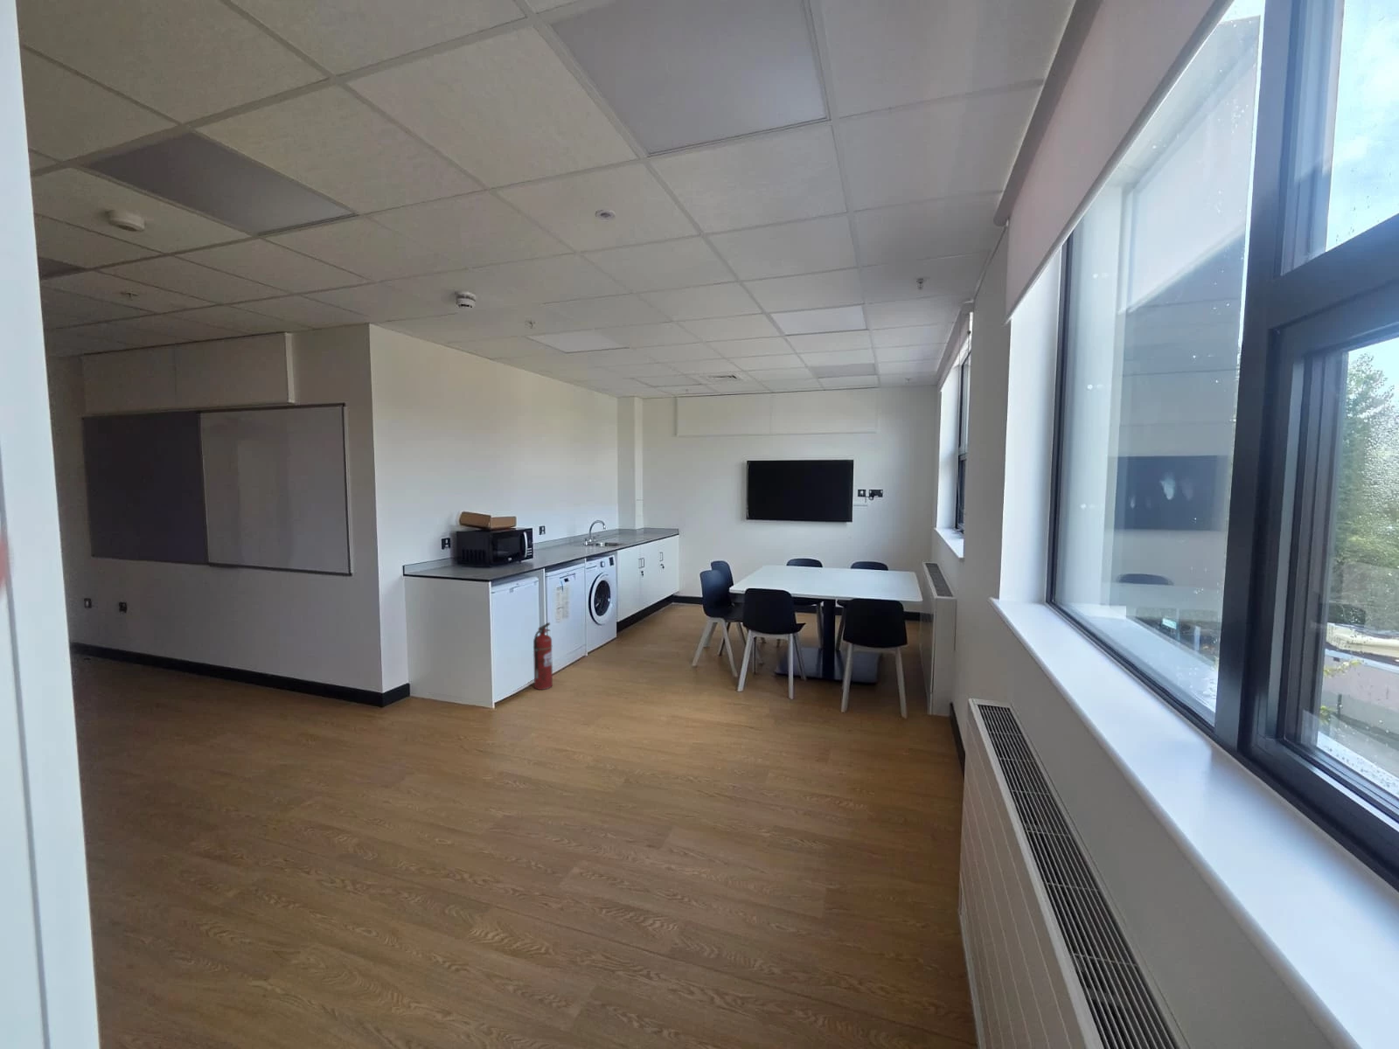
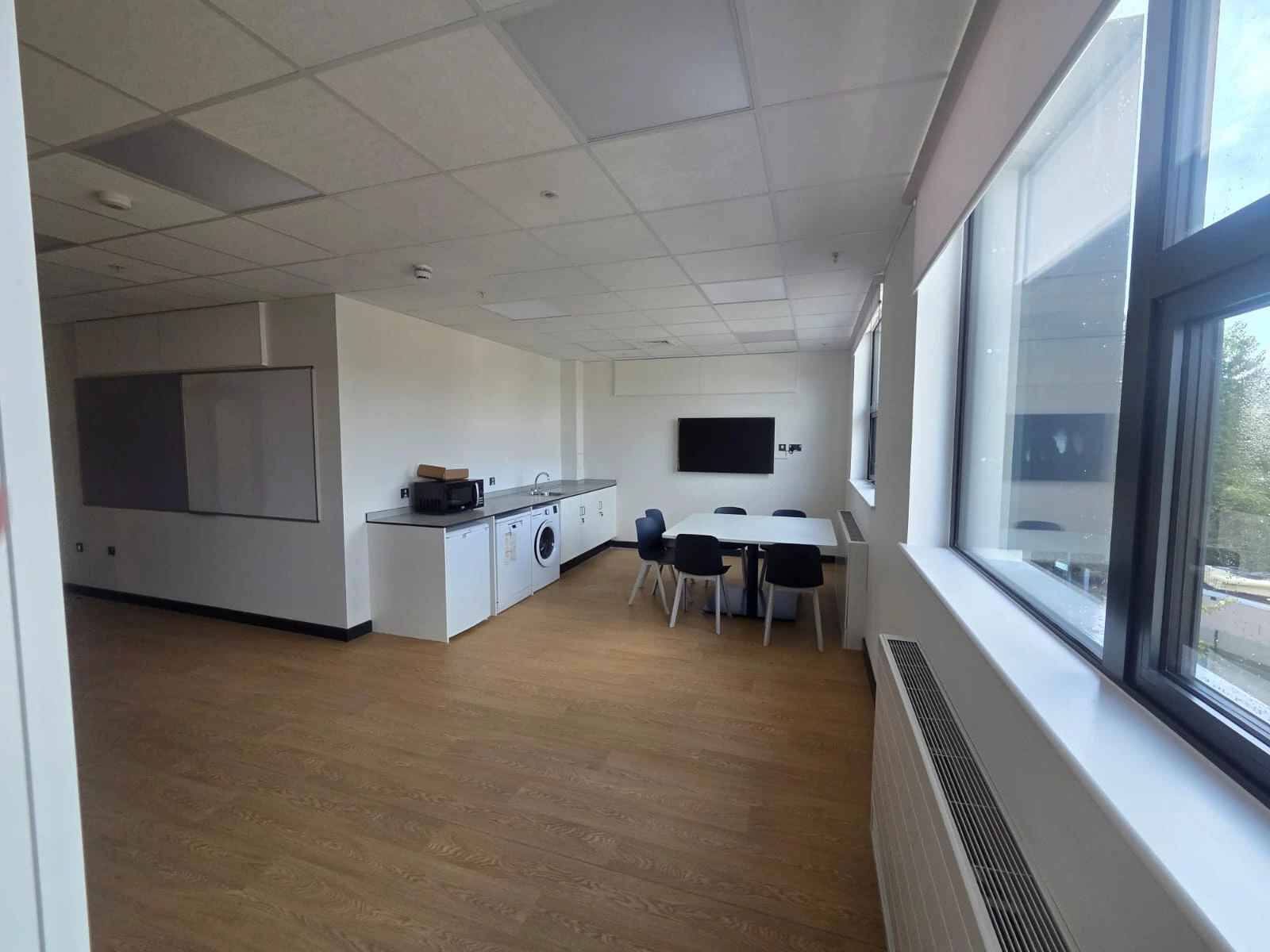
- fire extinguisher [532,621,553,691]
